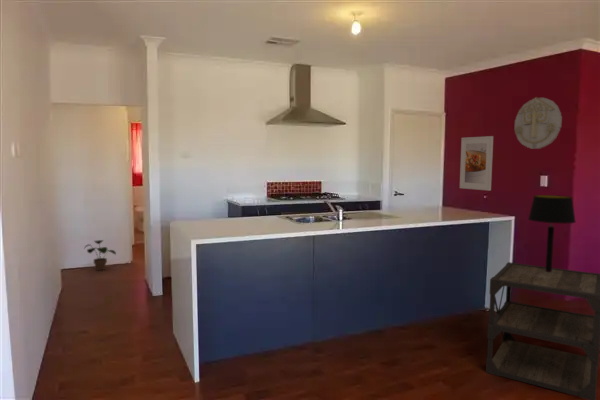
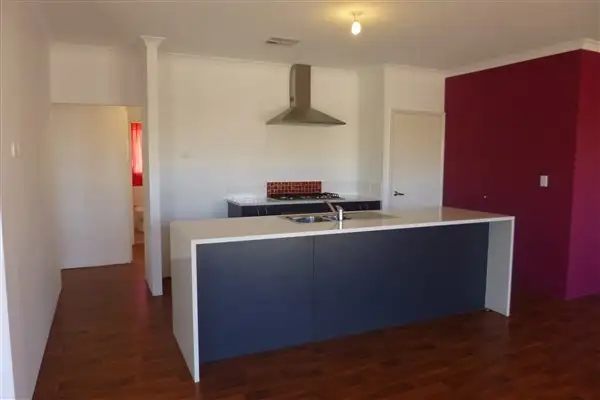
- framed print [459,135,494,192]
- table lamp [527,194,577,272]
- side table [485,261,600,400]
- potted plant [83,239,117,271]
- wall decoration [513,96,563,150]
